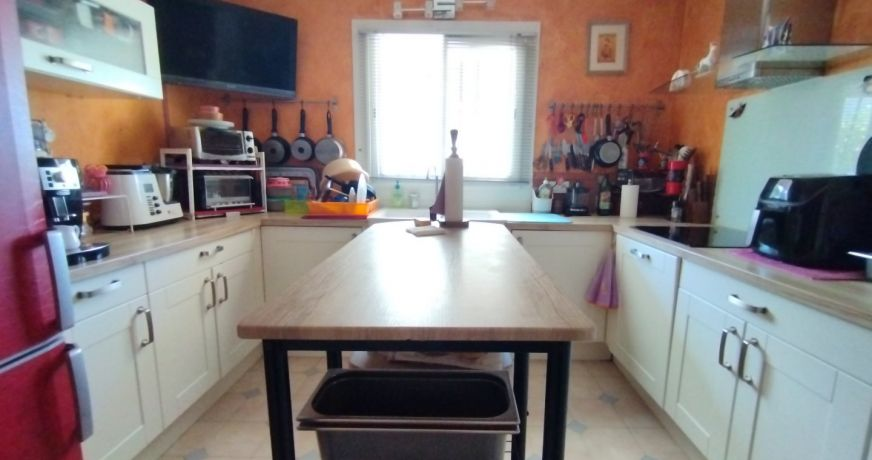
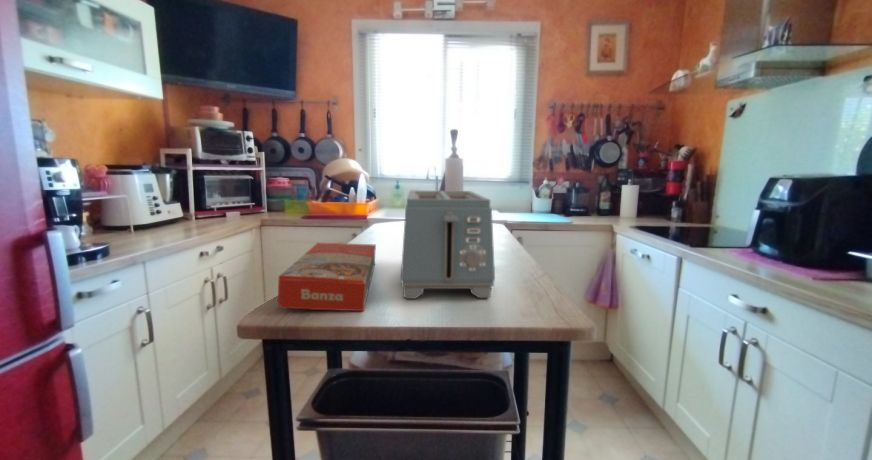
+ macaroni box [277,242,377,312]
+ toaster [400,189,496,300]
